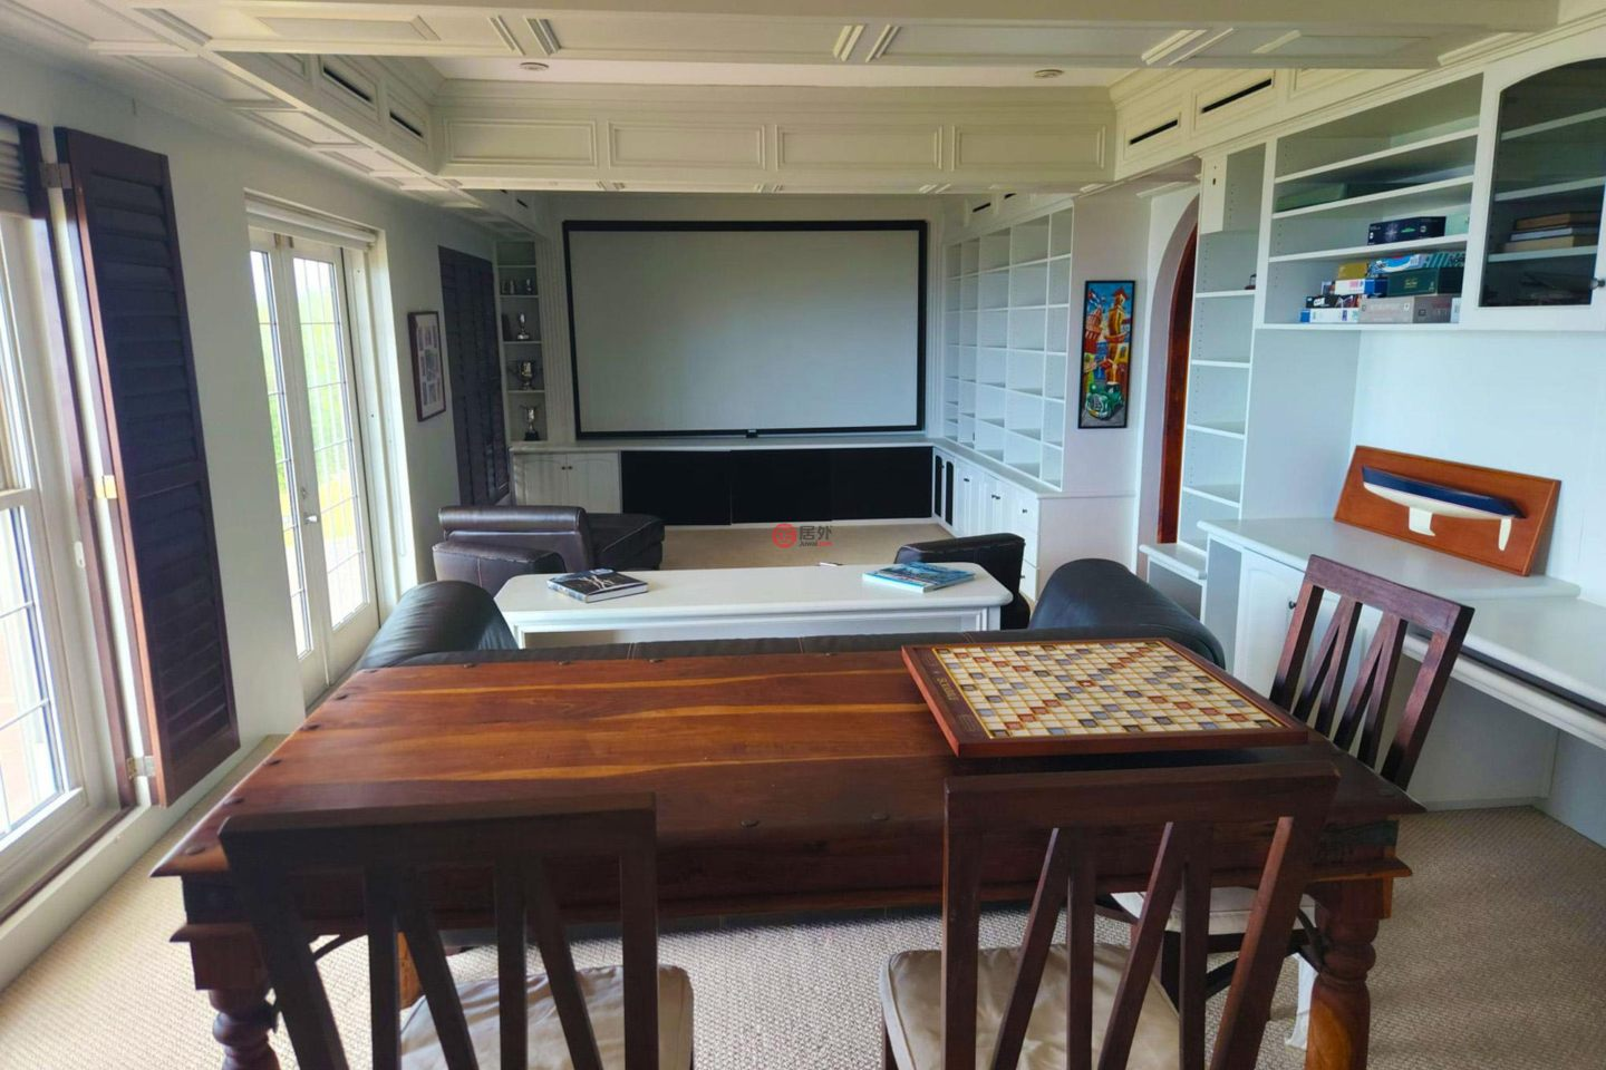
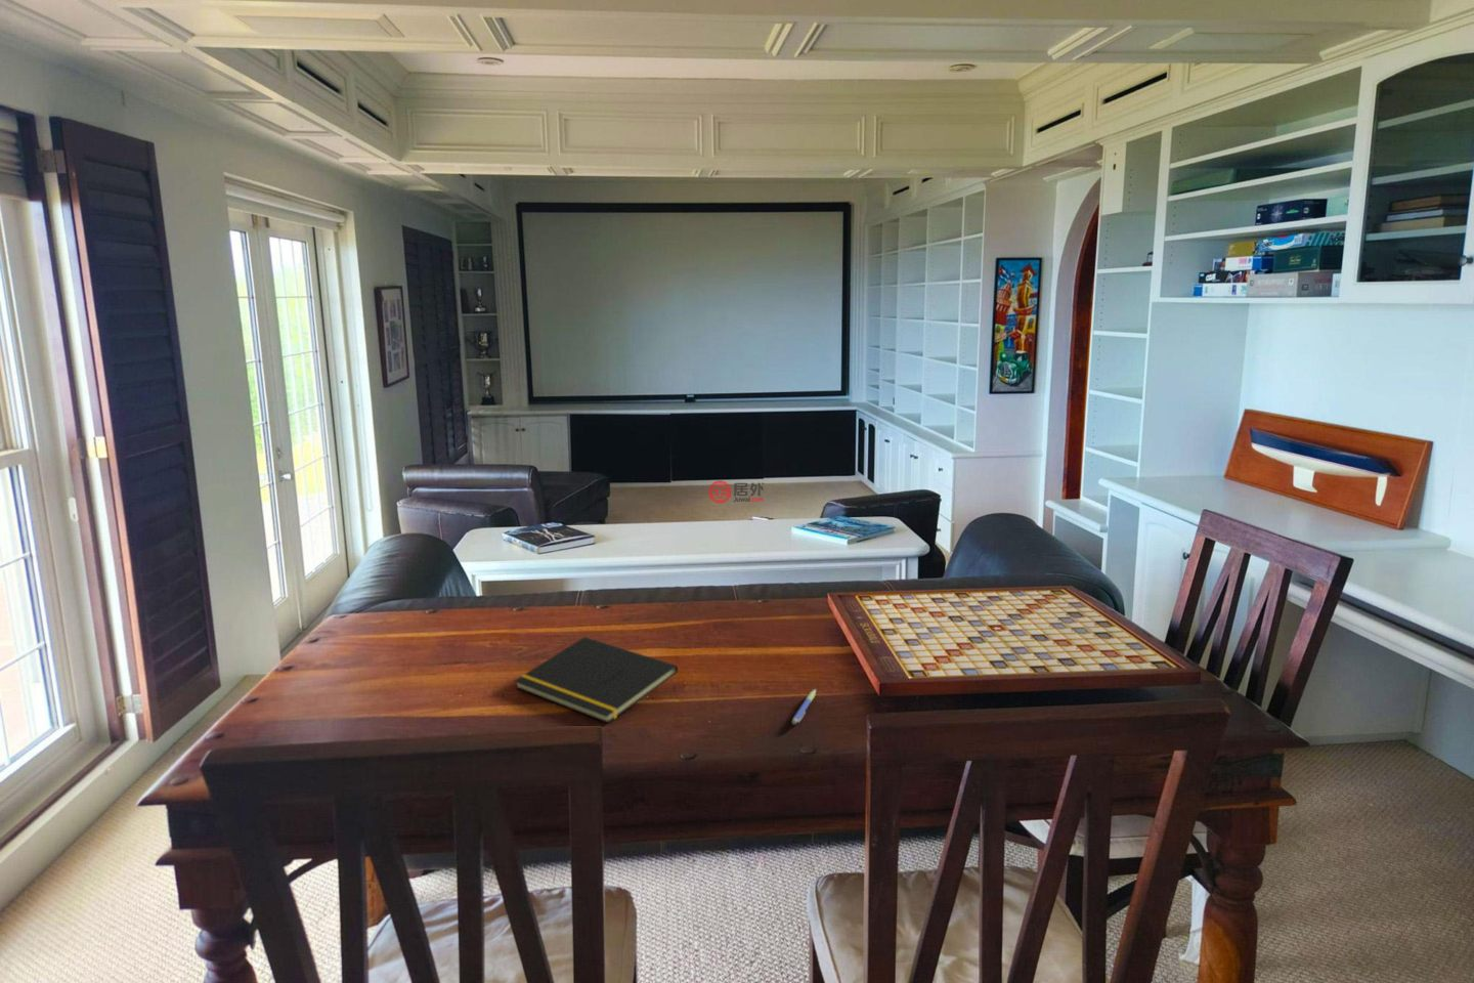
+ pen [791,688,817,725]
+ notepad [514,636,679,724]
